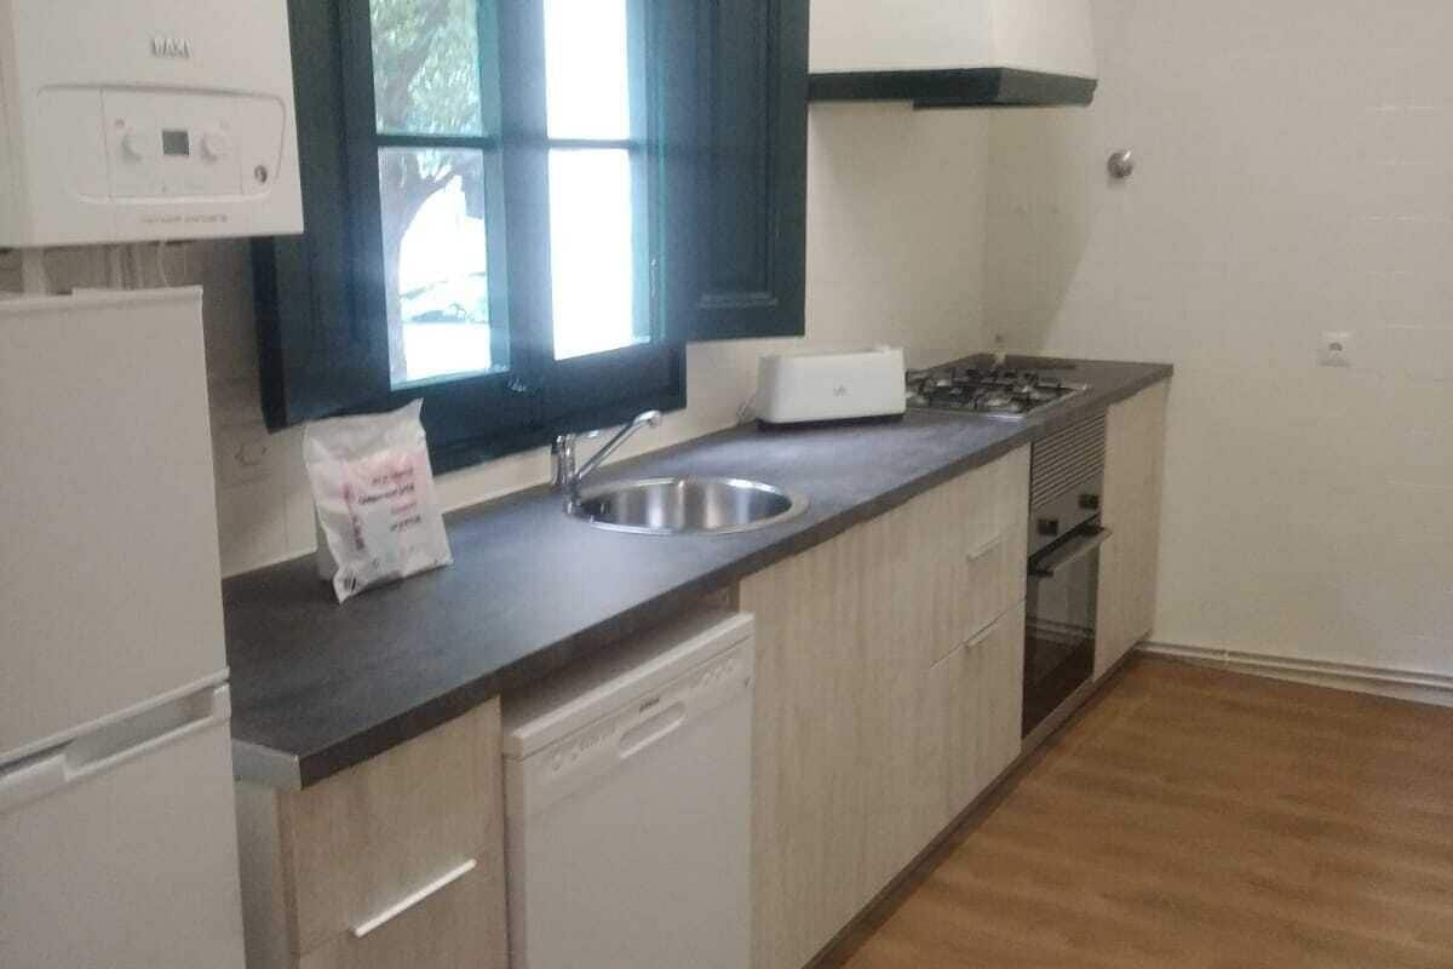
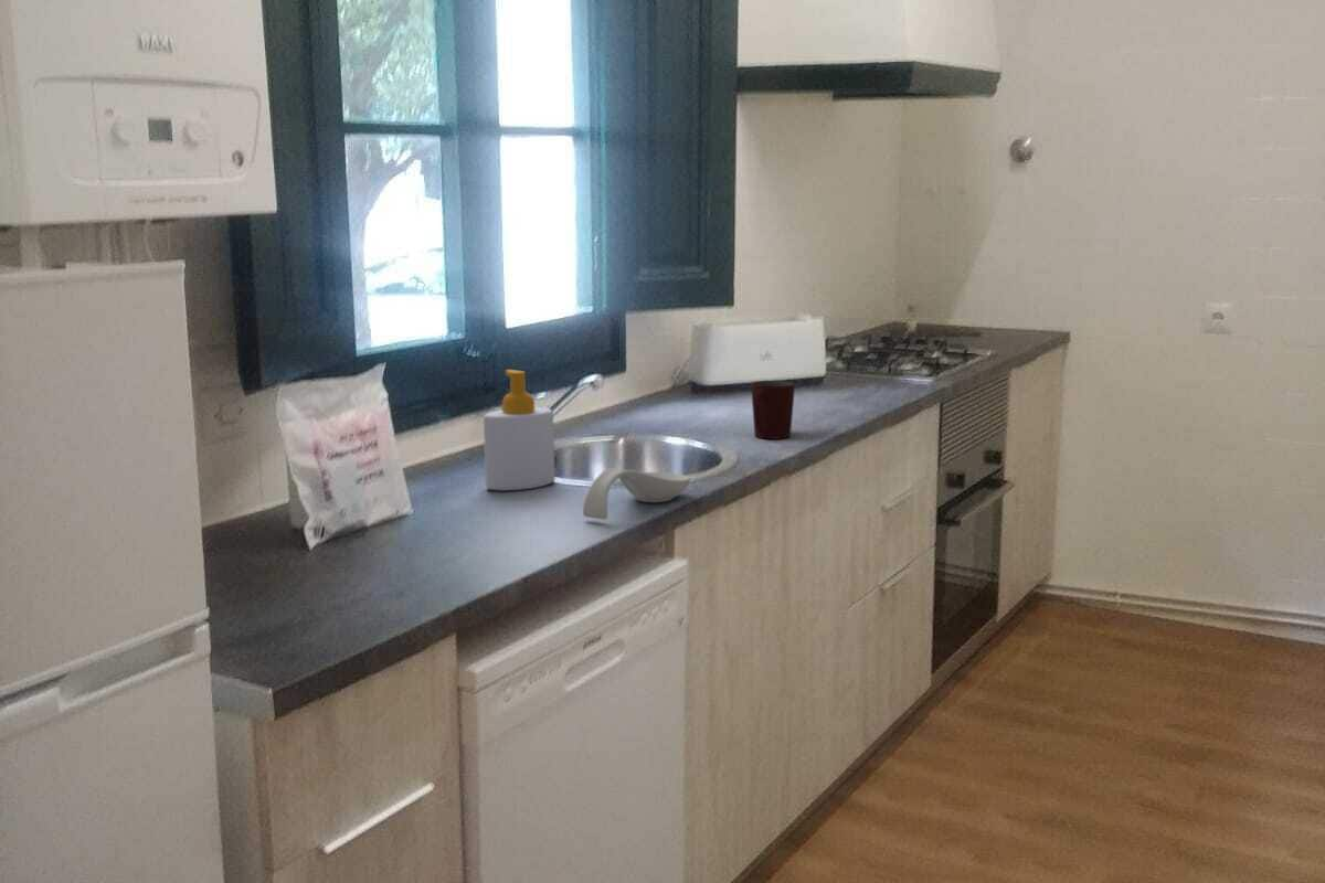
+ soap bottle [483,369,555,491]
+ mug [751,380,796,440]
+ spoon rest [582,467,691,520]
